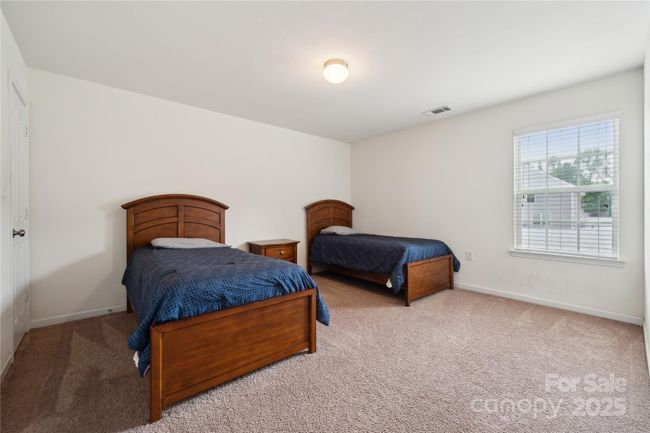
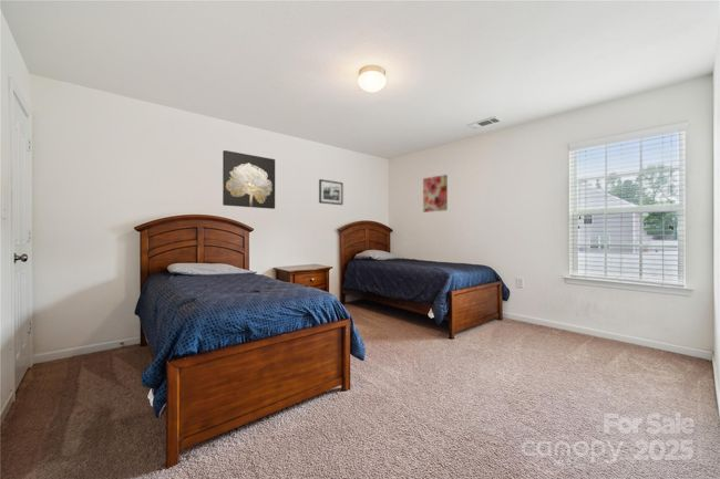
+ picture frame [318,178,344,206]
+ wall art [422,174,449,214]
+ wall art [222,149,276,210]
